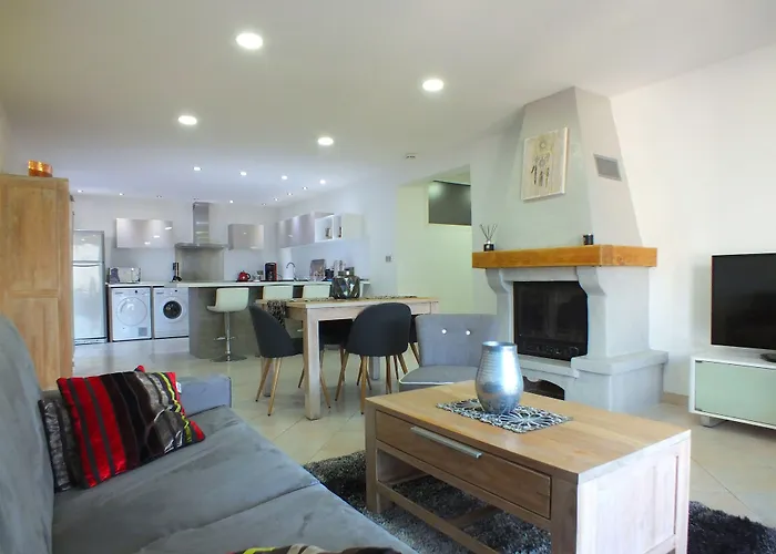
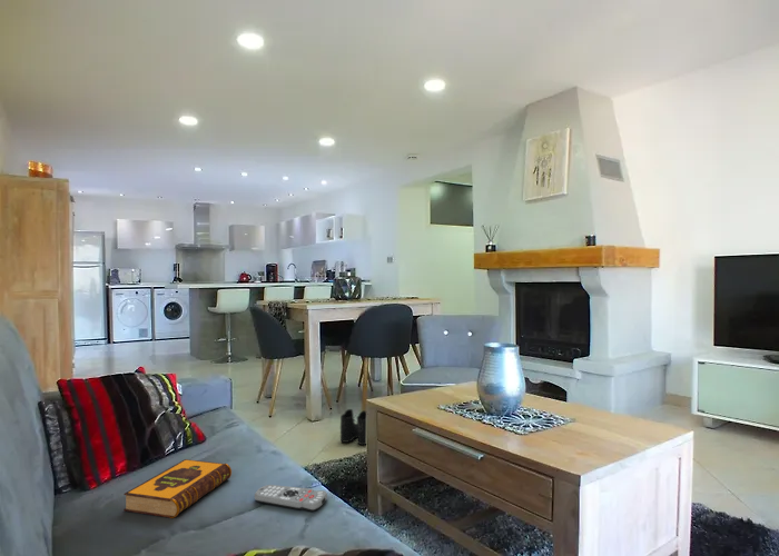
+ remote control [254,484,328,513]
+ hardback book [122,458,233,519]
+ boots [339,408,367,446]
